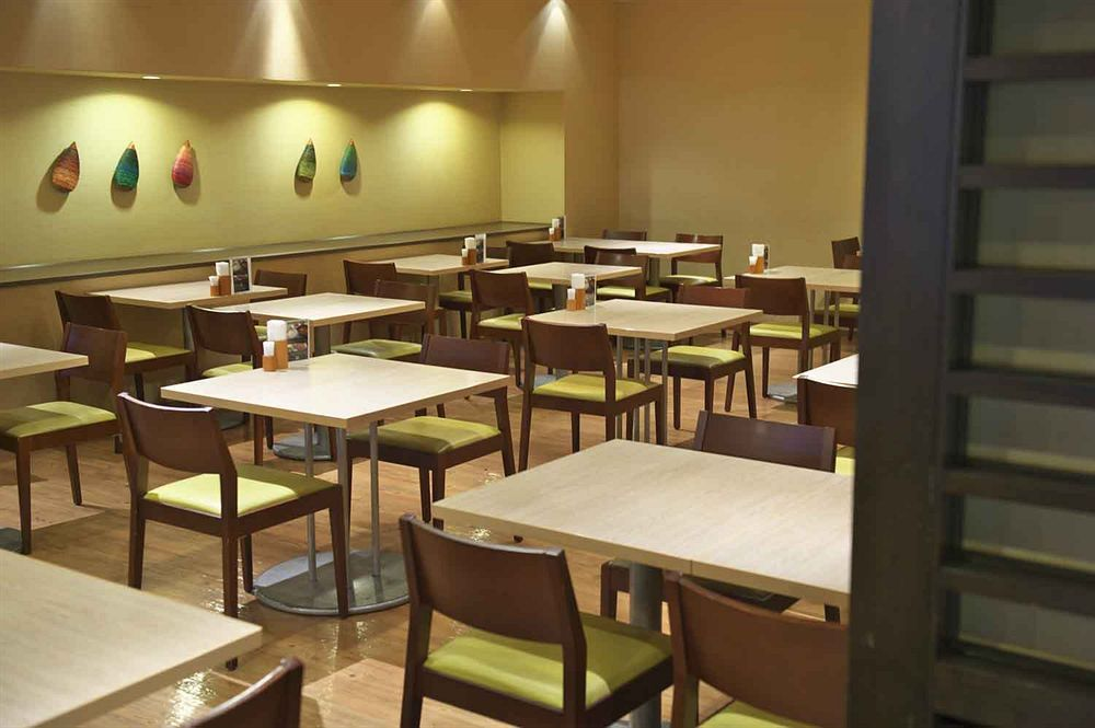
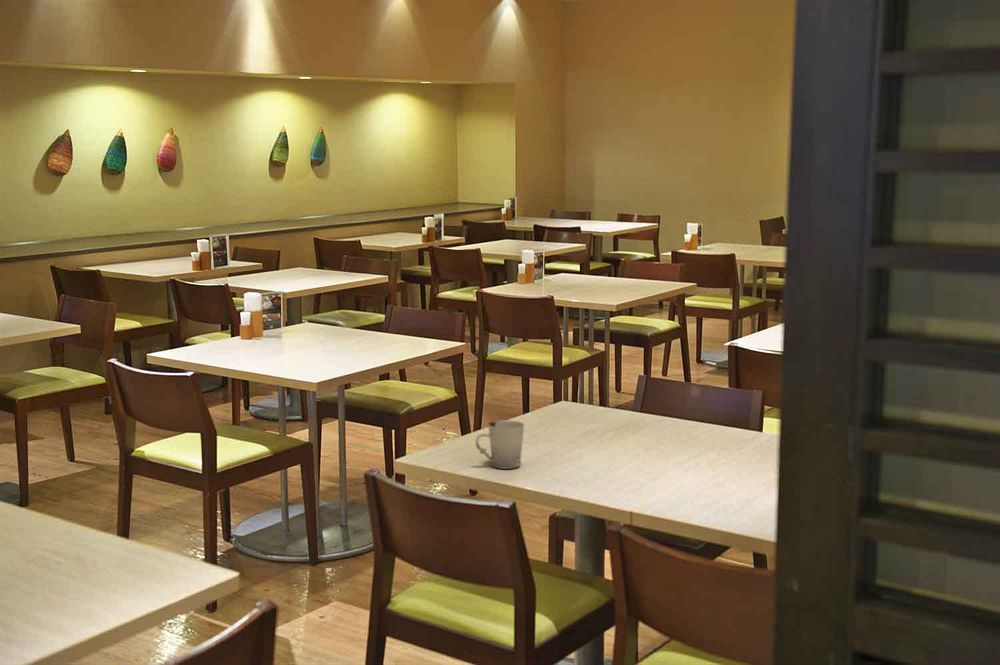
+ cup [474,419,525,470]
